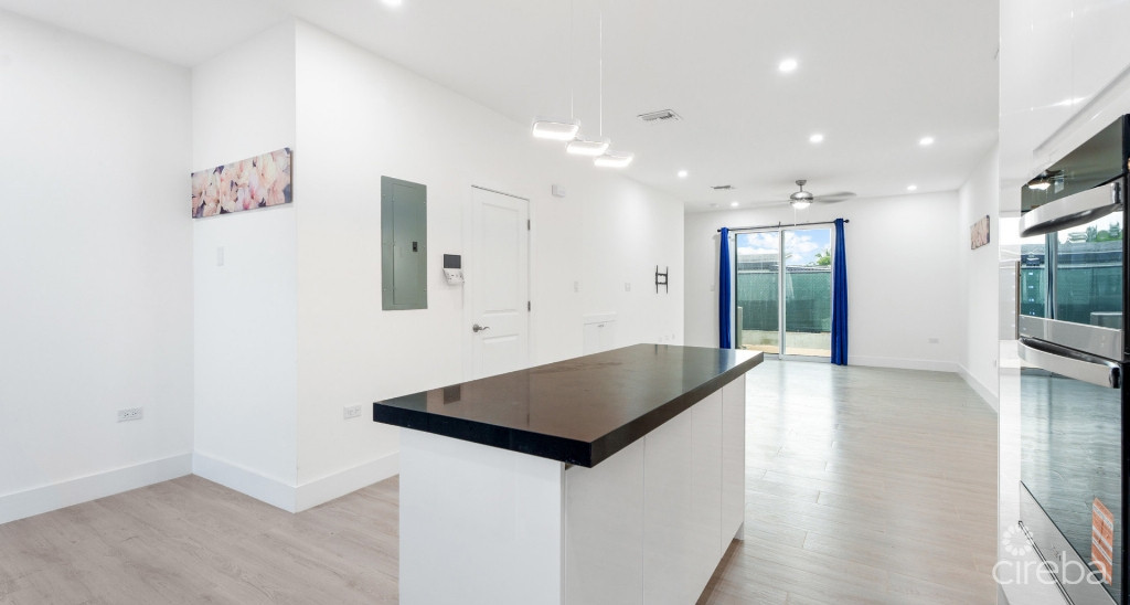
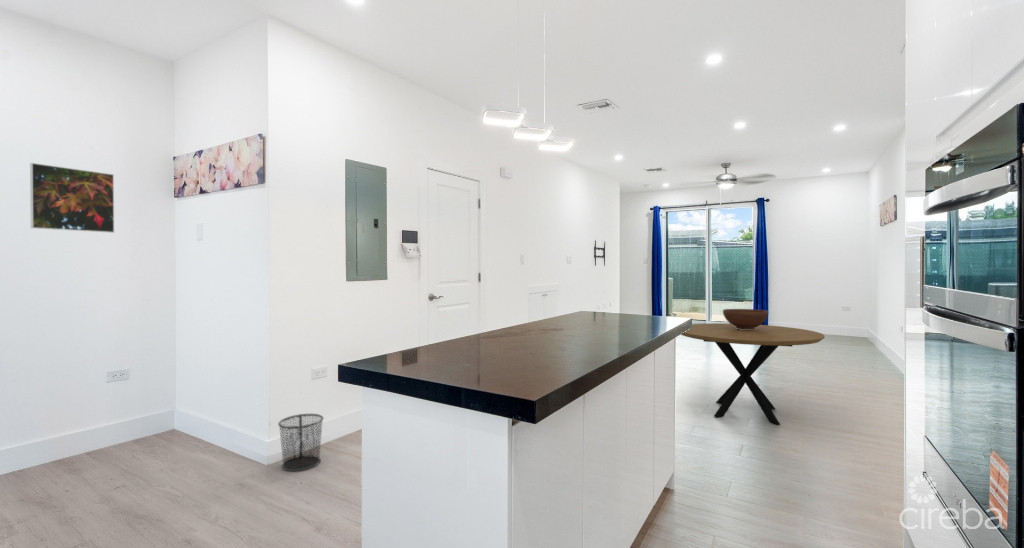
+ dining table [680,322,826,426]
+ waste bin [277,413,325,472]
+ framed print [29,162,115,234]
+ fruit bowl [722,308,769,330]
